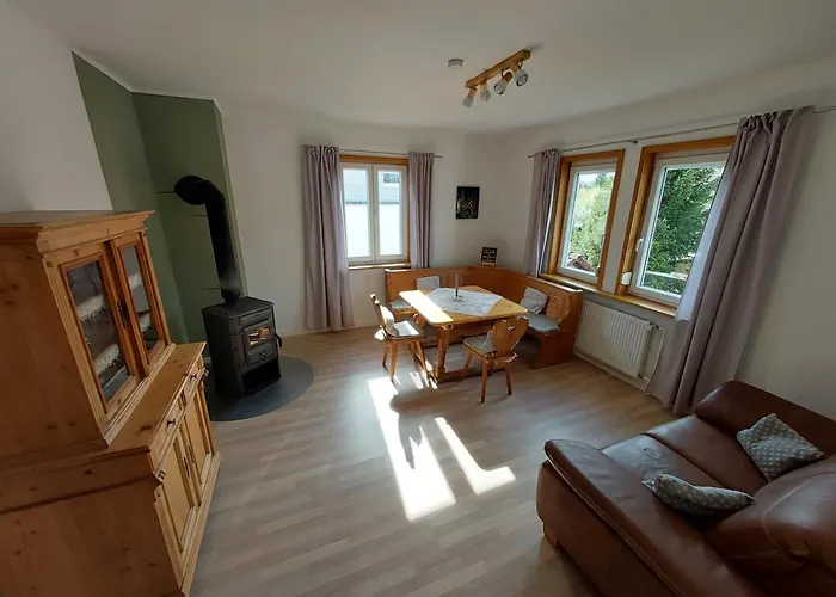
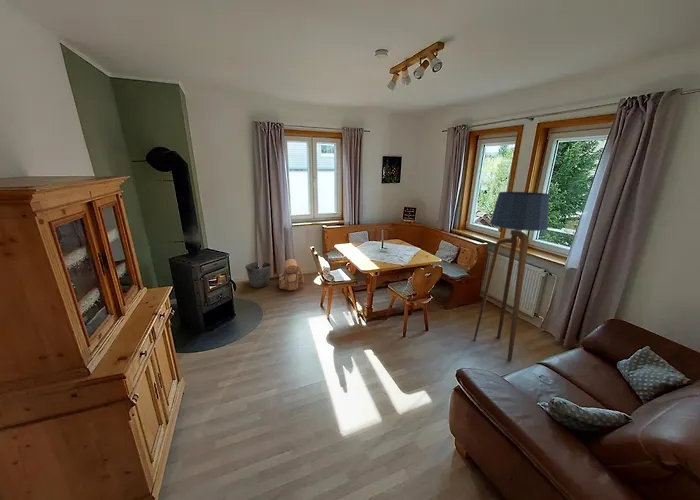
+ backpack [278,258,305,291]
+ floor lamp [473,191,550,361]
+ bucket [244,261,272,289]
